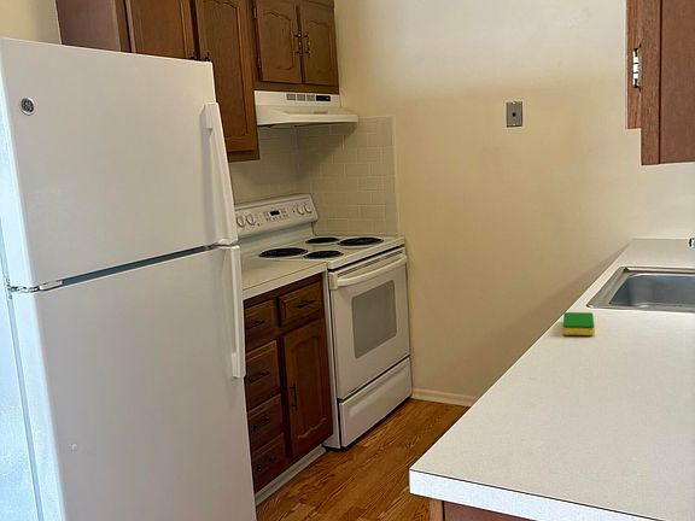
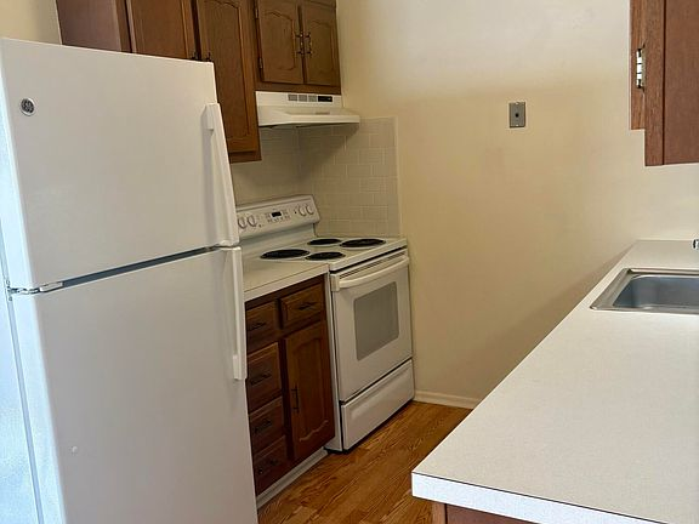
- dish sponge [562,311,596,336]
